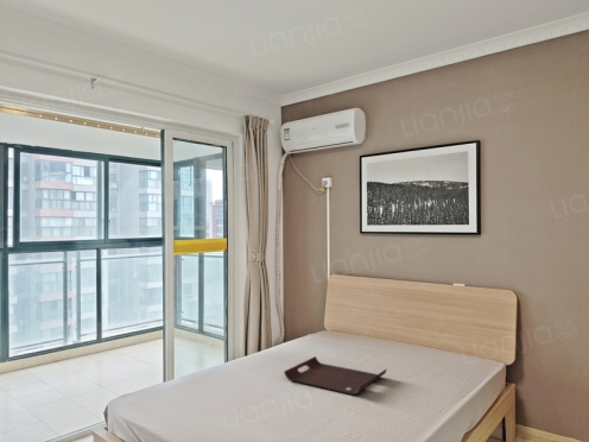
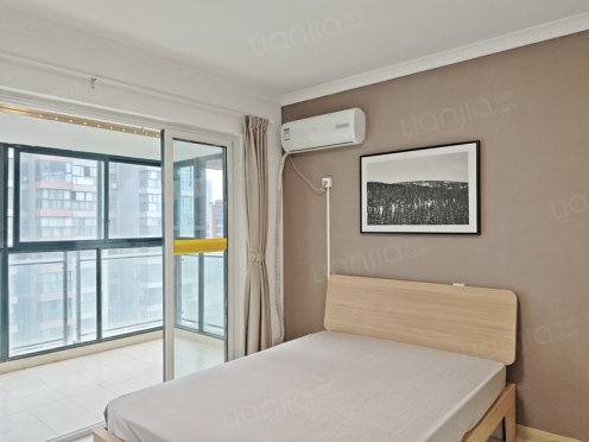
- serving tray [283,355,387,396]
